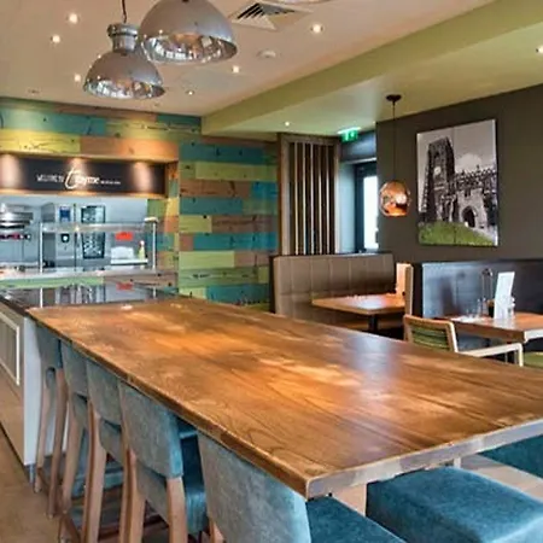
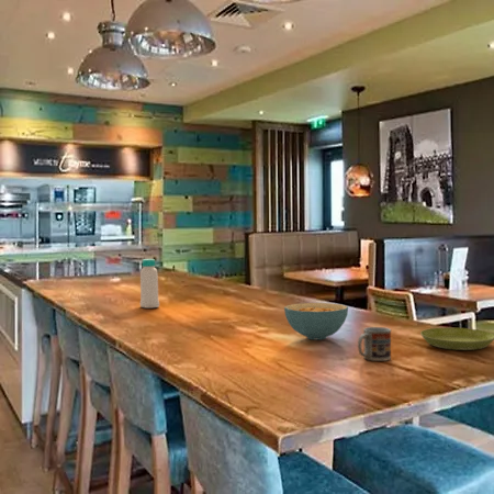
+ cup [357,326,392,362]
+ bottle [139,258,160,310]
+ saucer [419,326,494,351]
+ cereal bowl [283,302,349,340]
